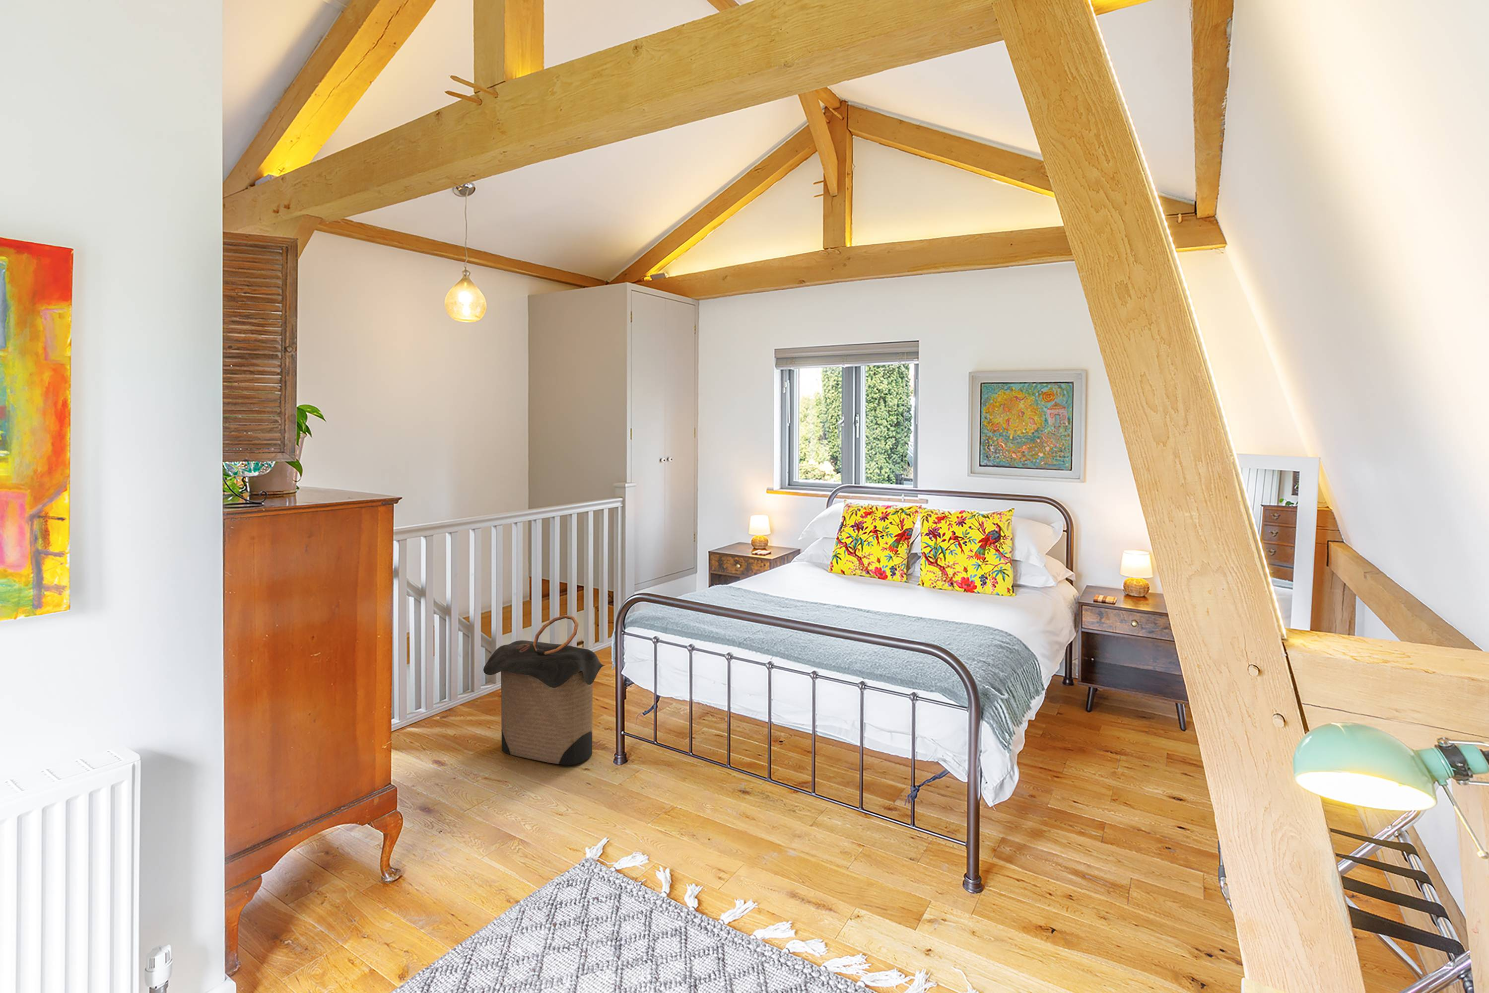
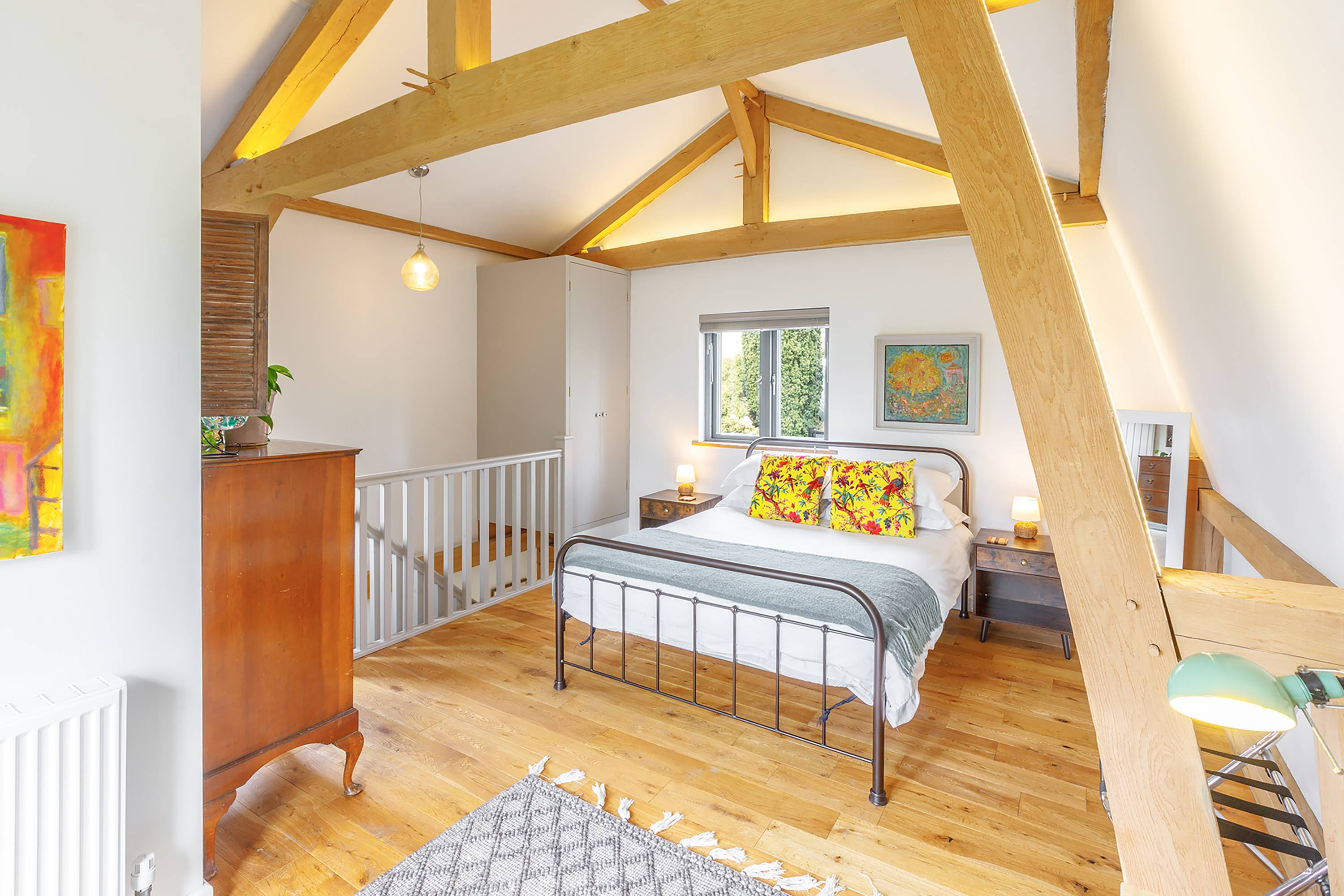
- laundry hamper [483,614,606,765]
